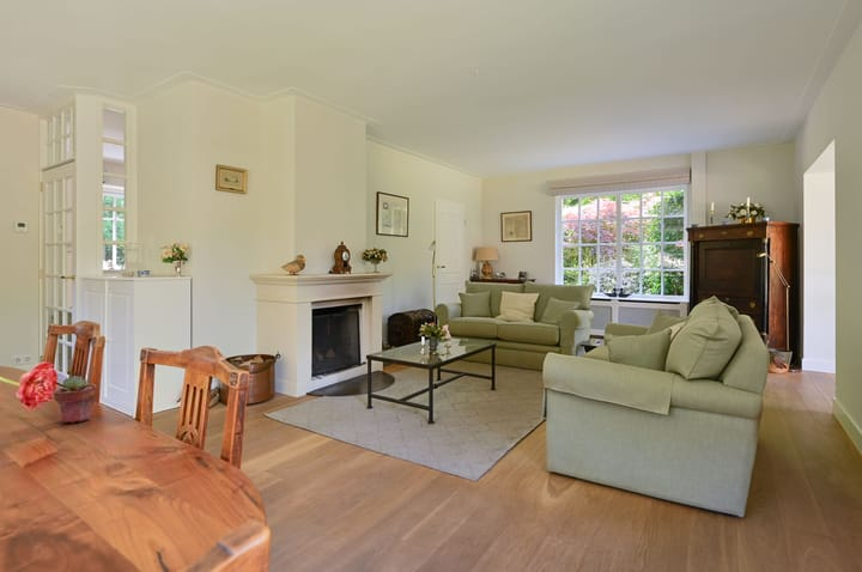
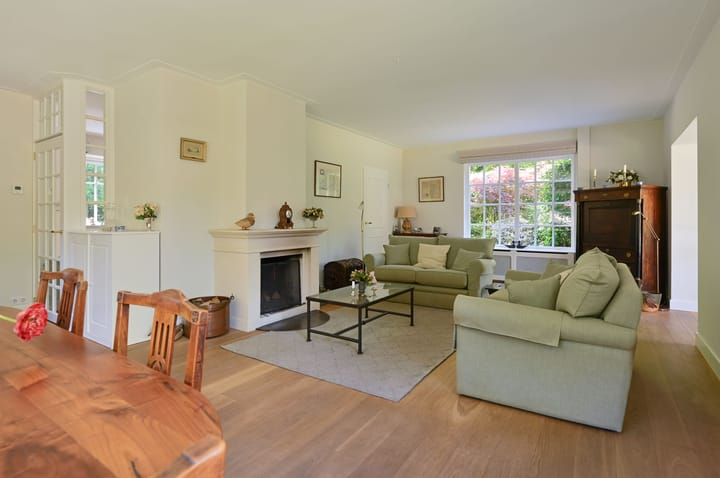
- potted succulent [53,375,98,425]
